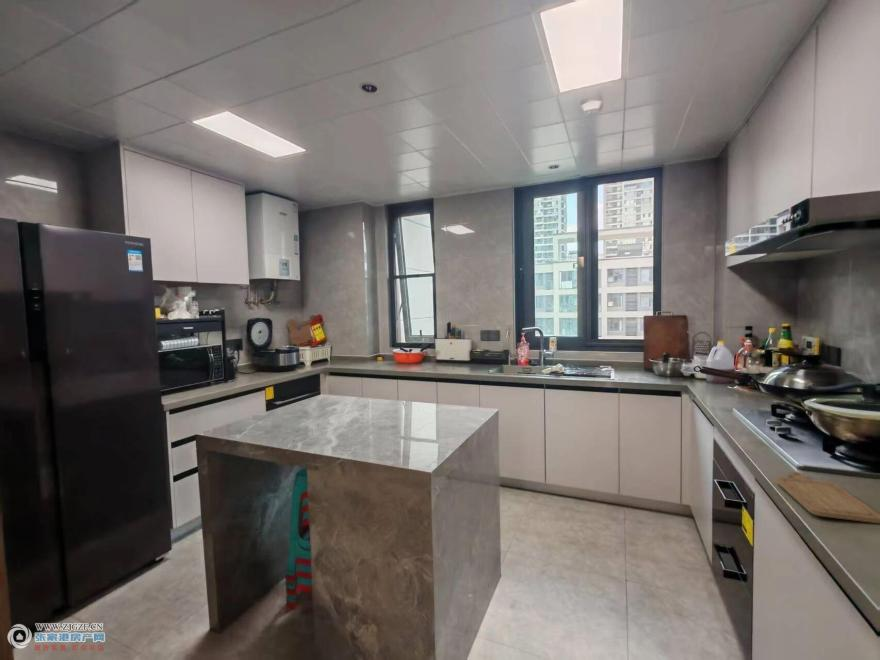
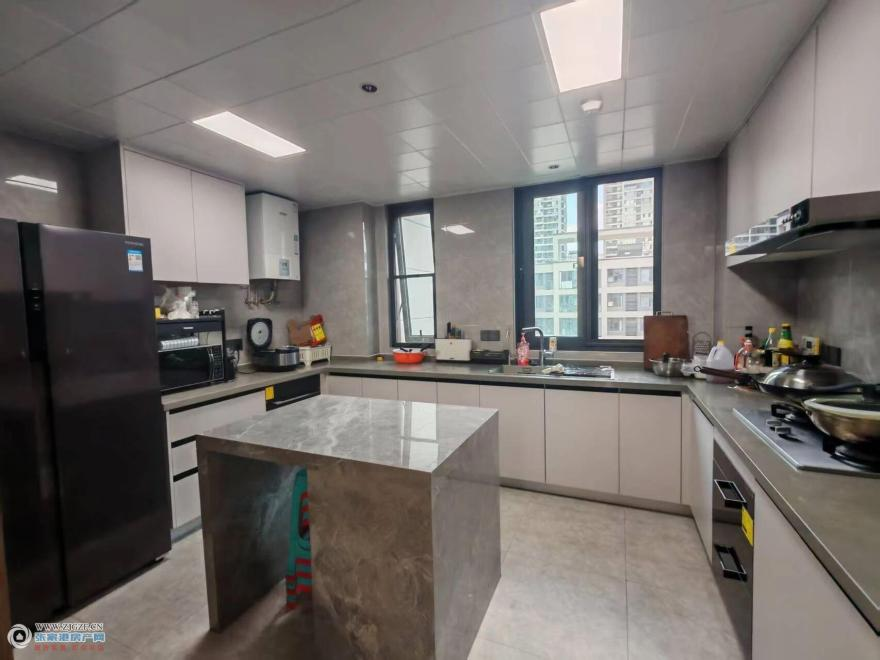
- chopping board [776,471,880,524]
